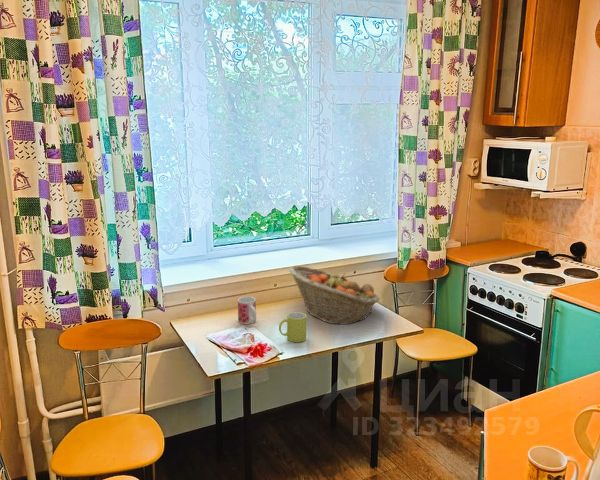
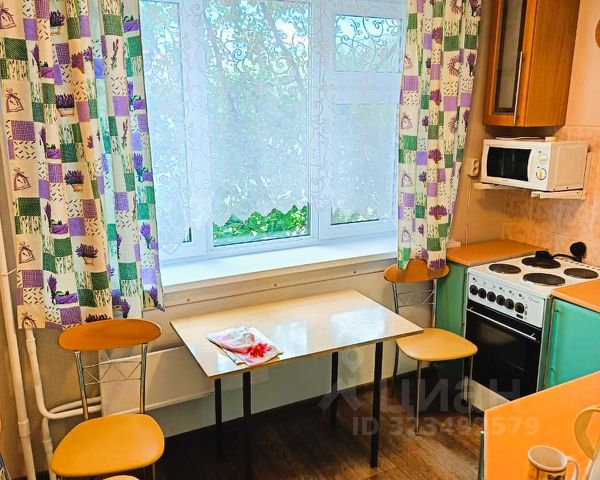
- fruit basket [288,265,381,325]
- mug [278,311,308,343]
- mug [237,296,257,325]
